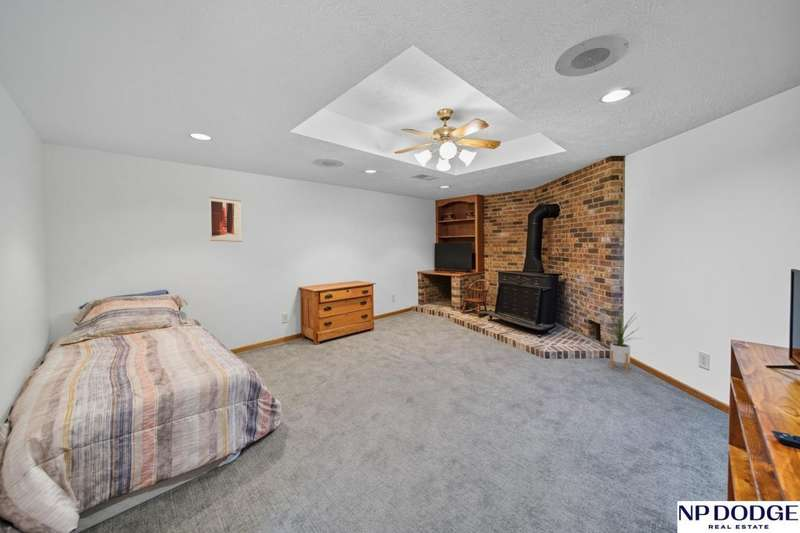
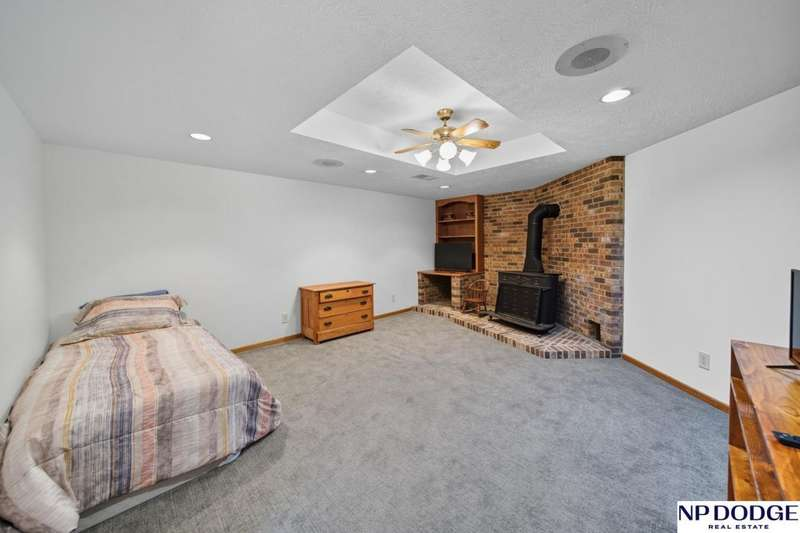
- wall art [208,196,243,243]
- house plant [602,304,643,373]
